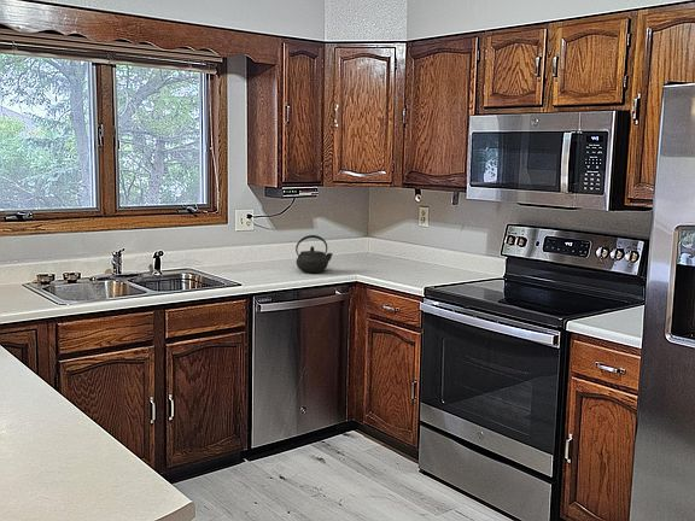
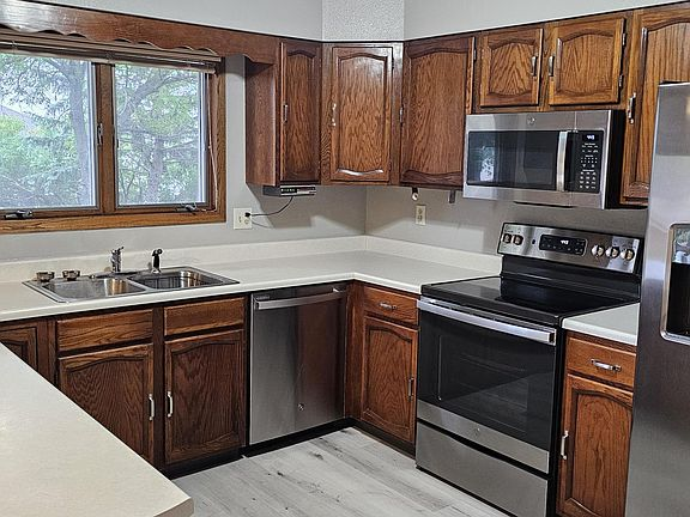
- kettle [294,234,334,274]
